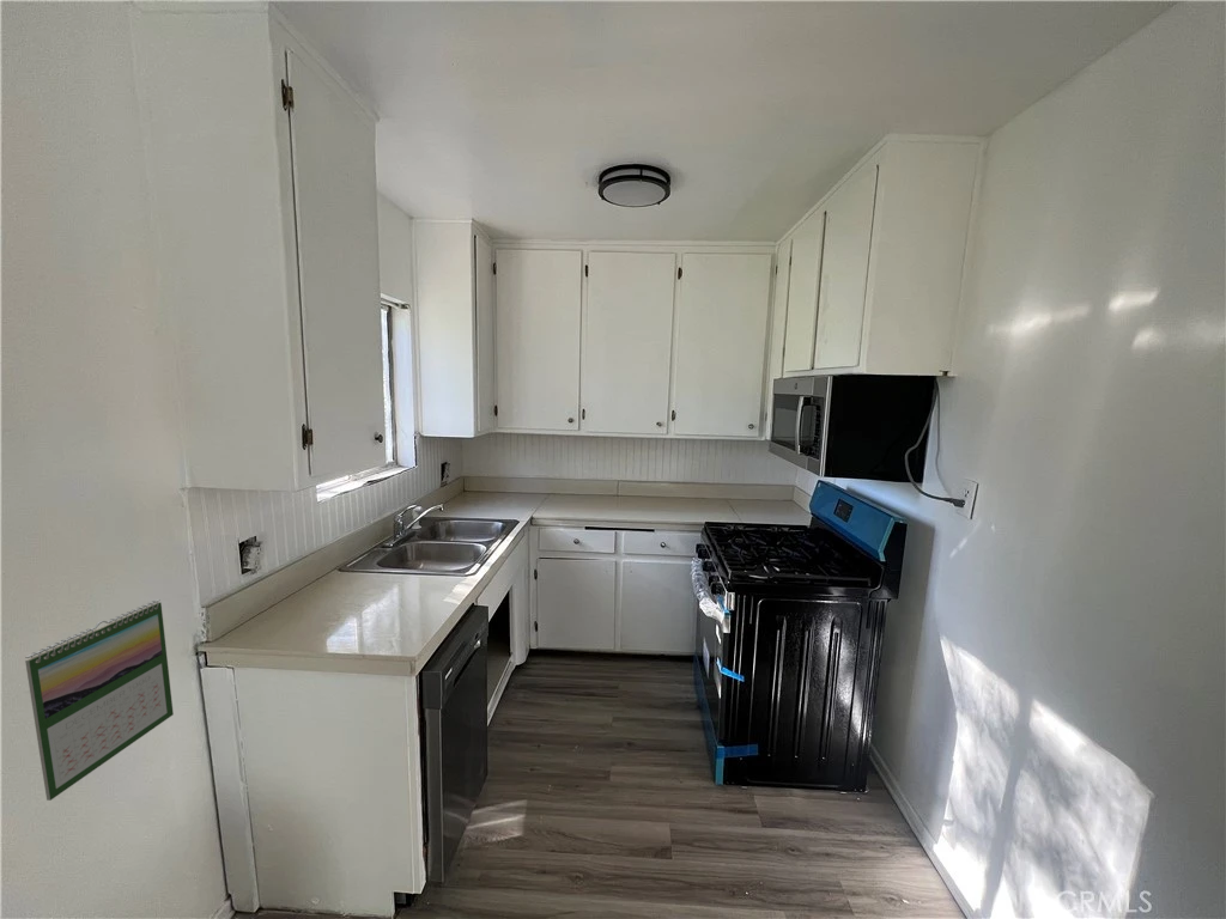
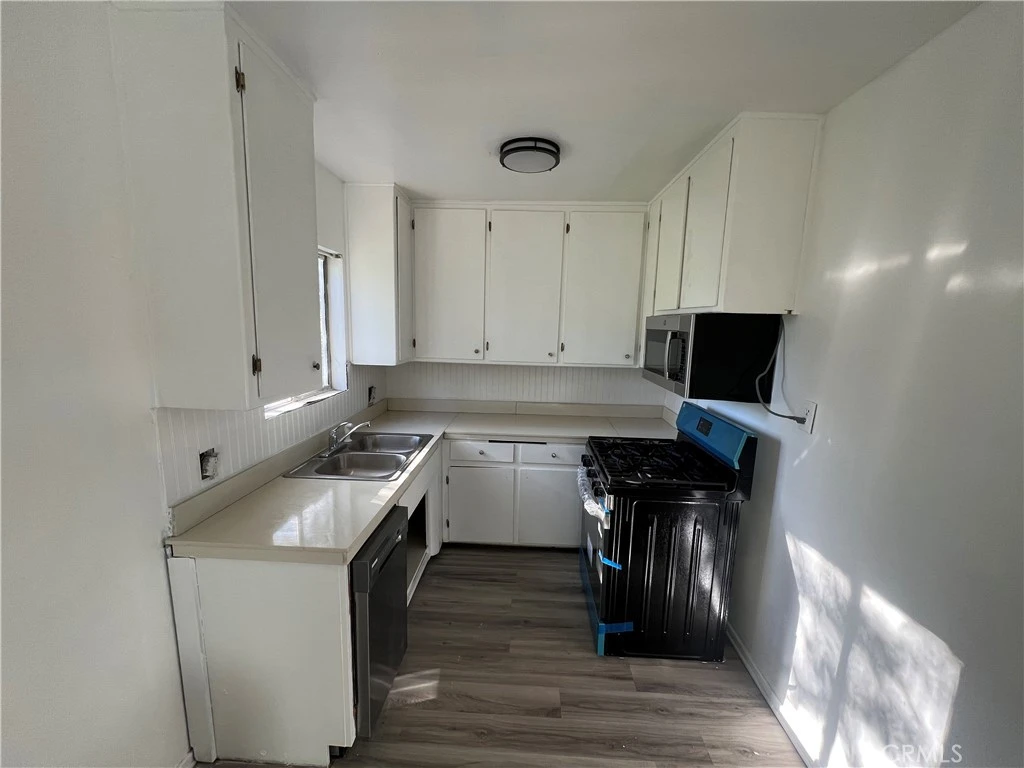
- calendar [24,598,175,802]
